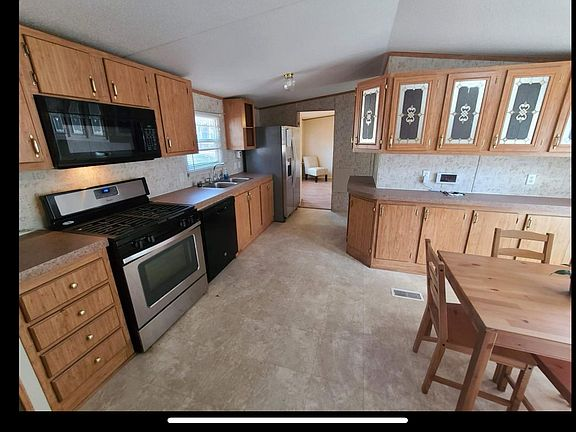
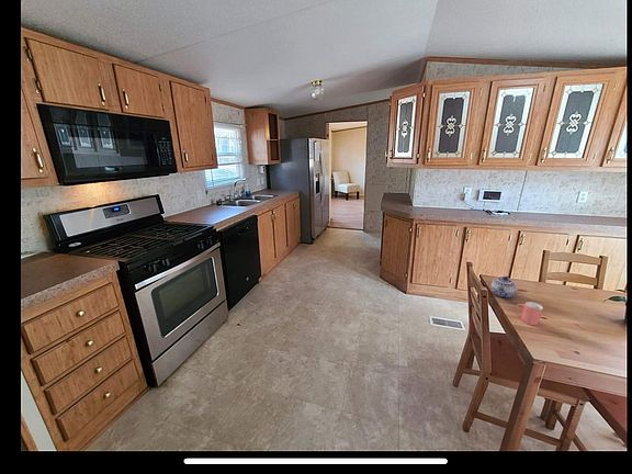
+ cup [516,301,544,326]
+ teapot [489,275,518,300]
